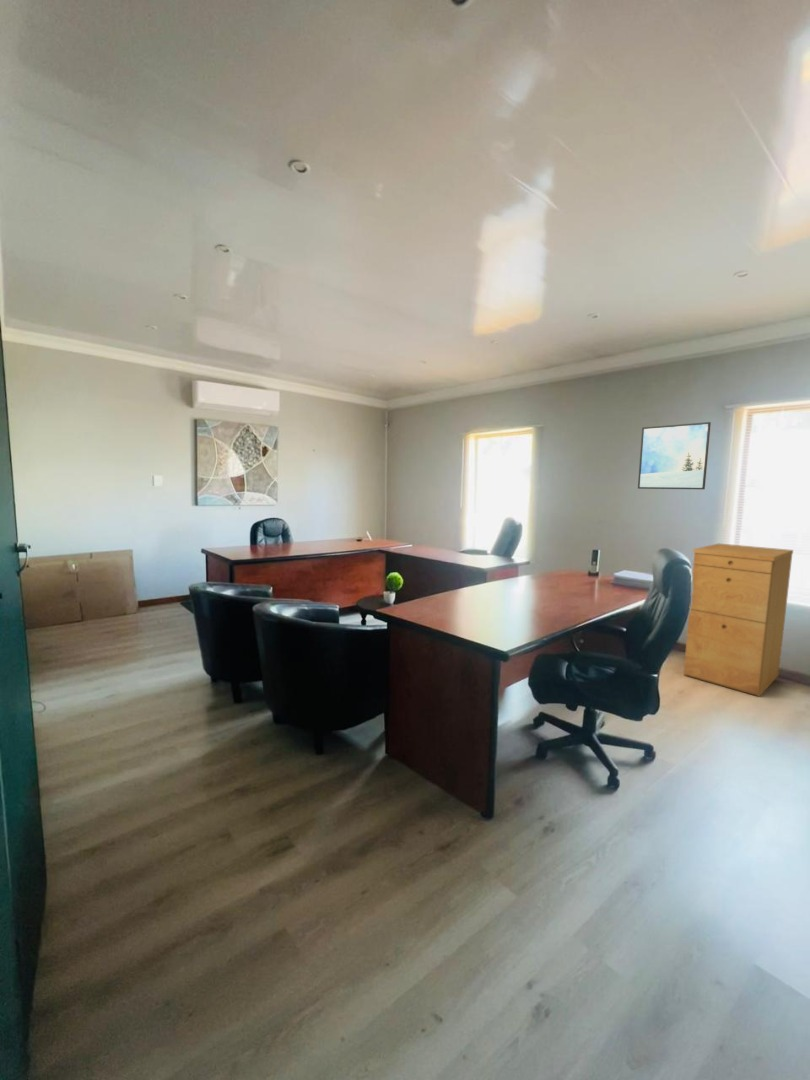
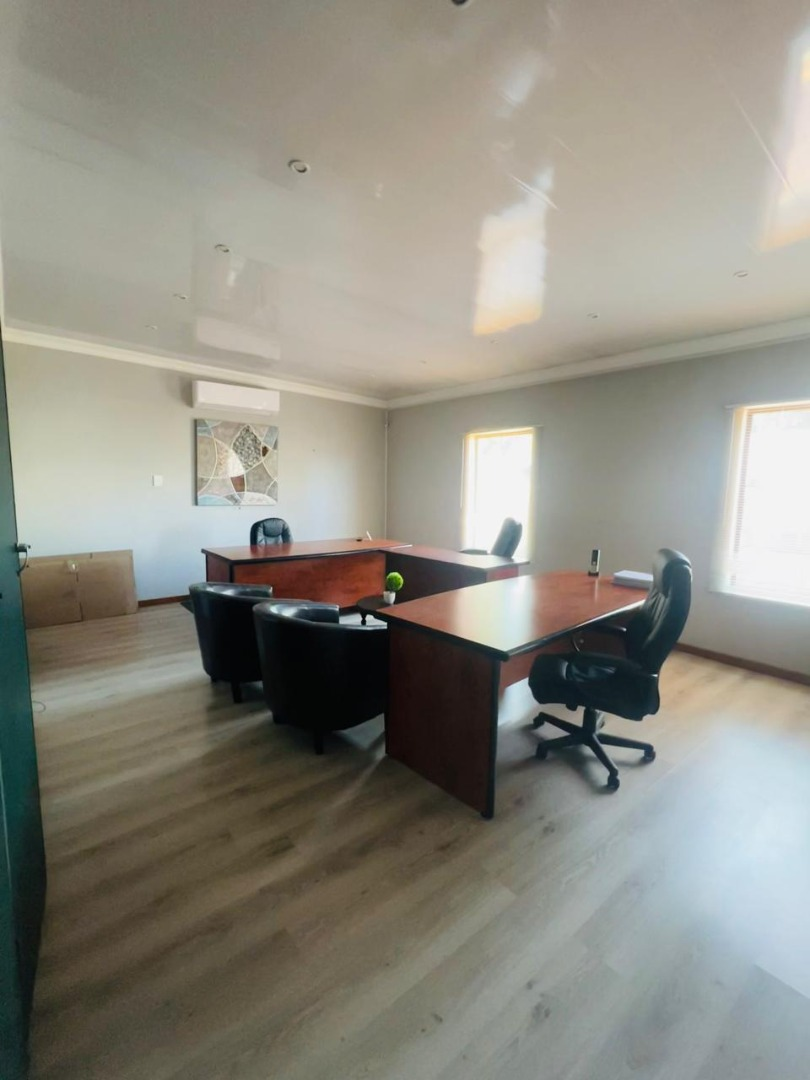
- filing cabinet [683,543,794,698]
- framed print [637,421,712,490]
